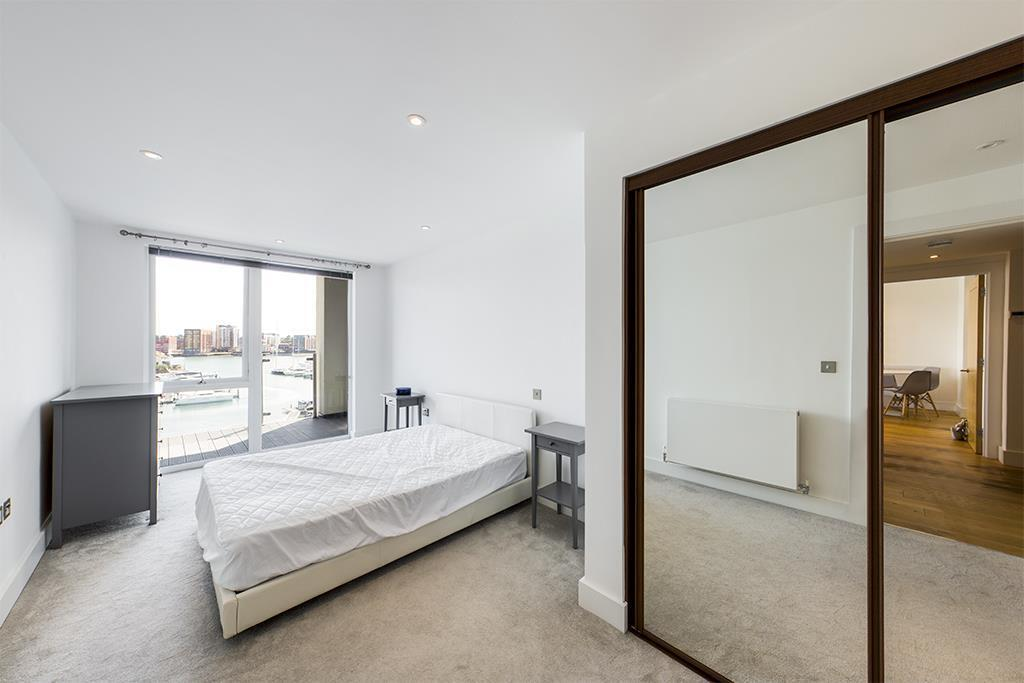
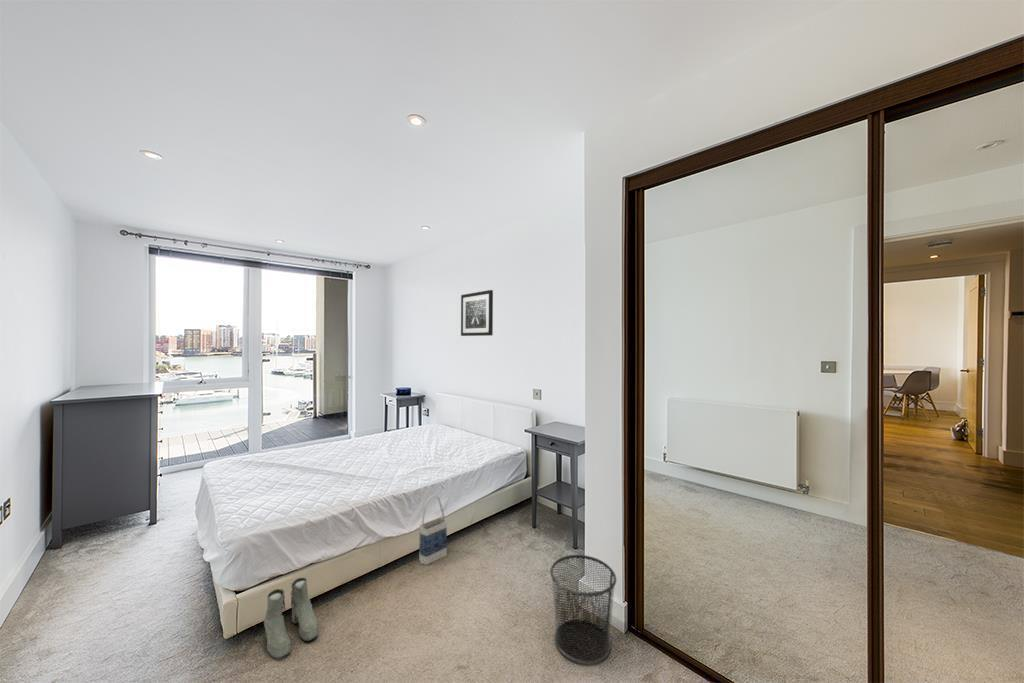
+ waste bin [549,554,617,665]
+ bag [418,495,448,566]
+ wall art [460,289,494,337]
+ boots [263,577,319,660]
